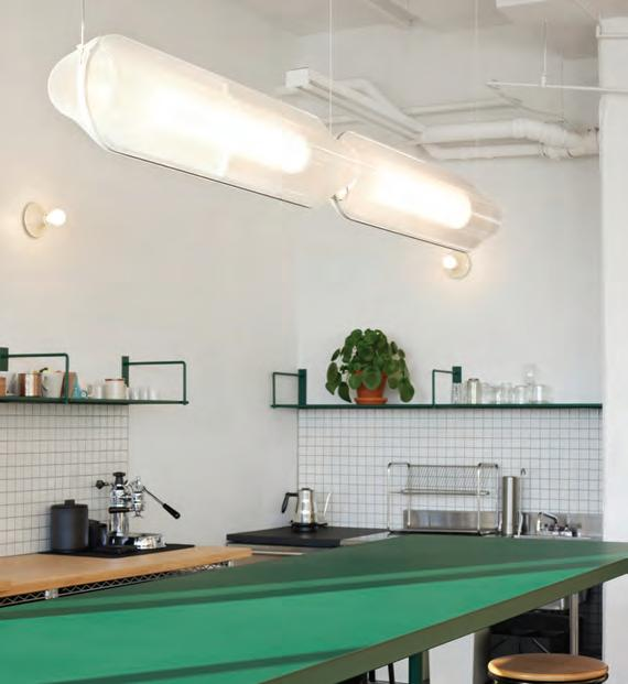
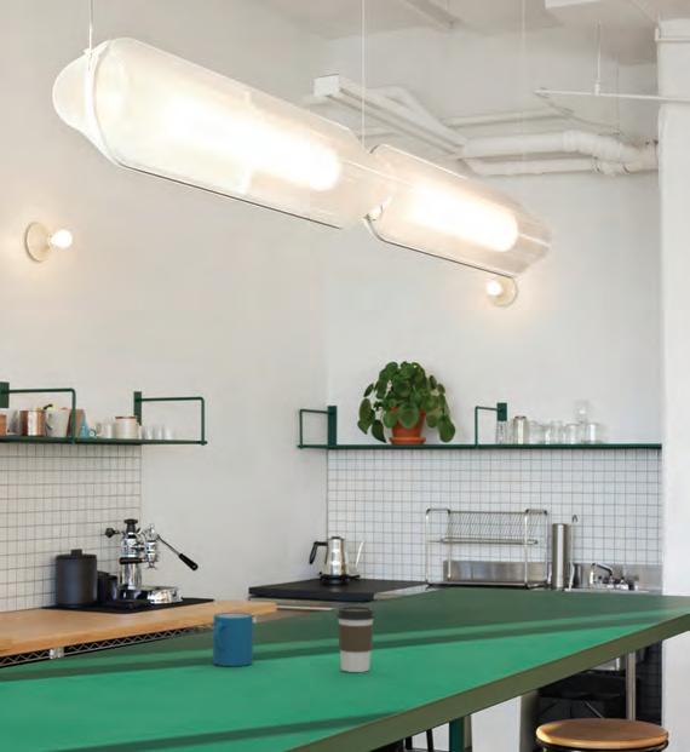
+ coffee cup [335,605,376,673]
+ mug [212,612,254,667]
